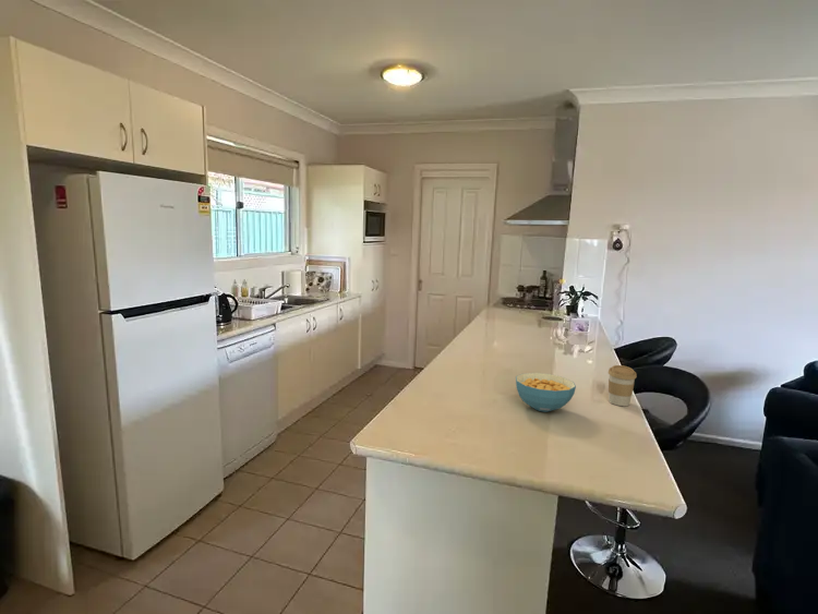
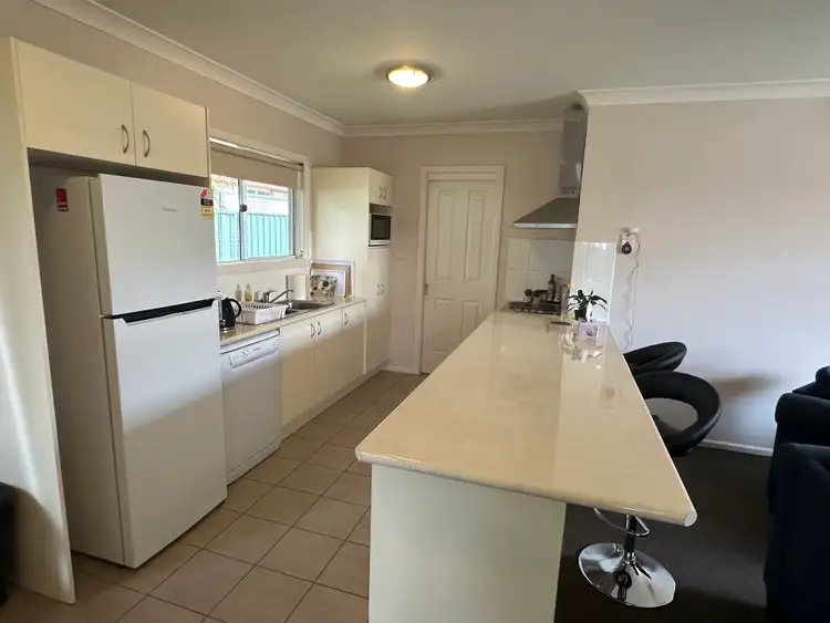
- coffee cup [608,364,638,407]
- cereal bowl [515,372,577,413]
